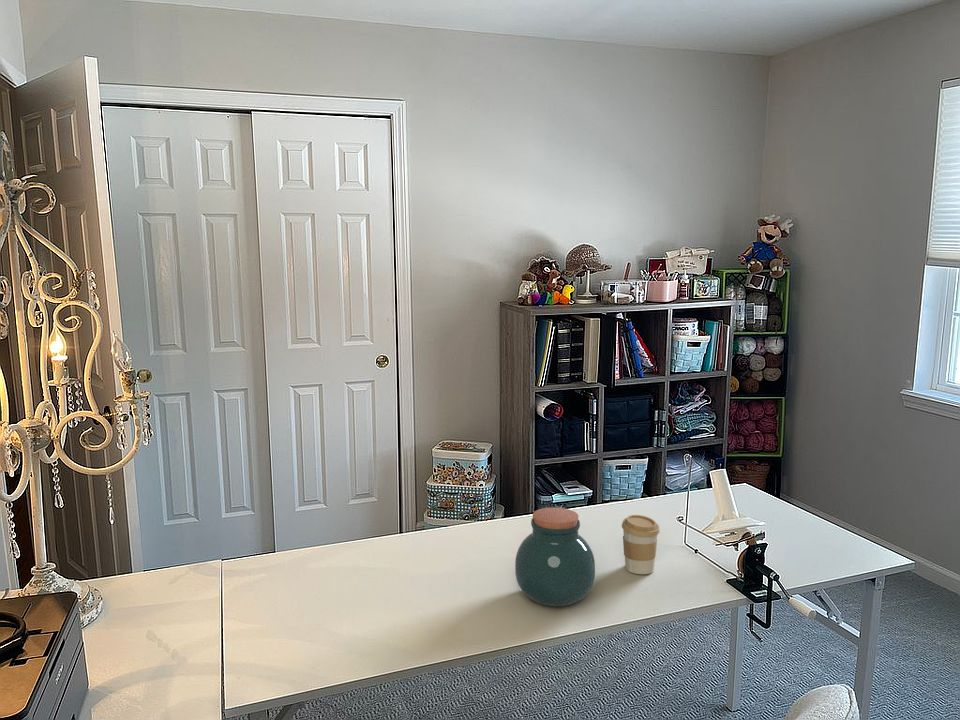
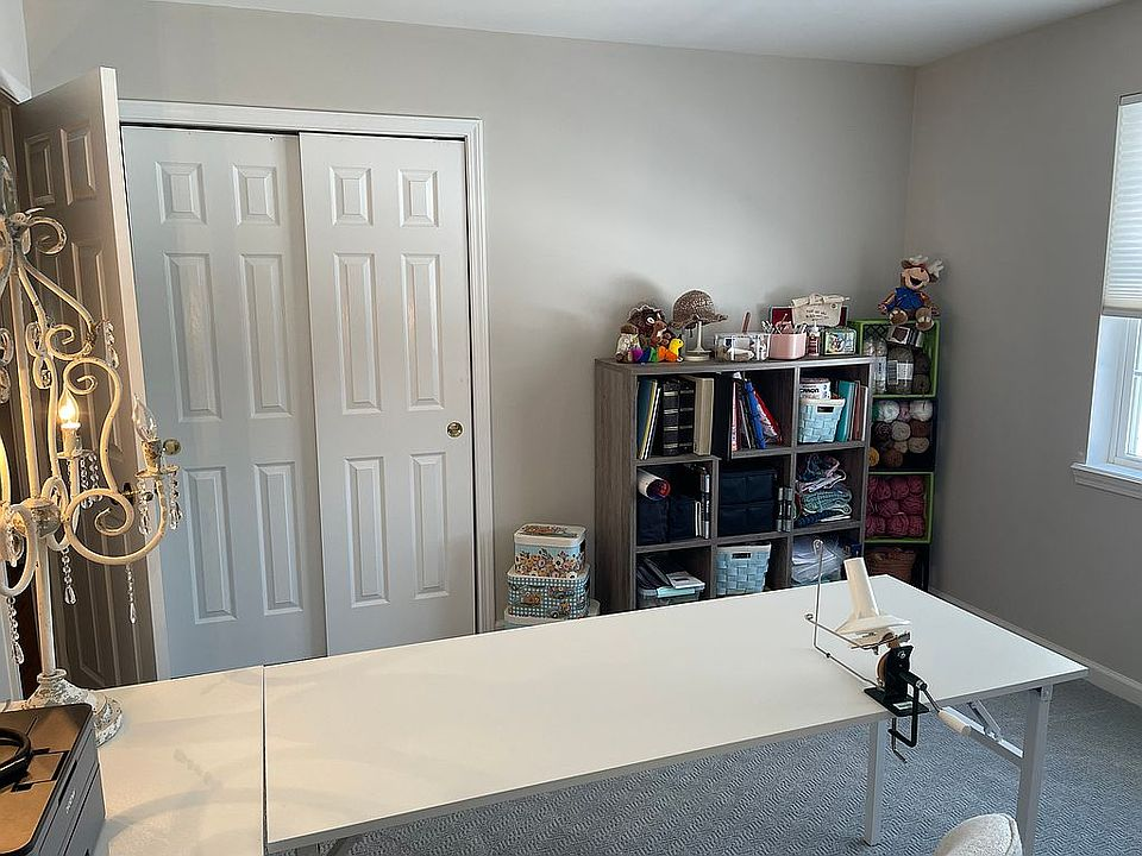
- coffee cup [621,514,661,575]
- jar [514,507,596,607]
